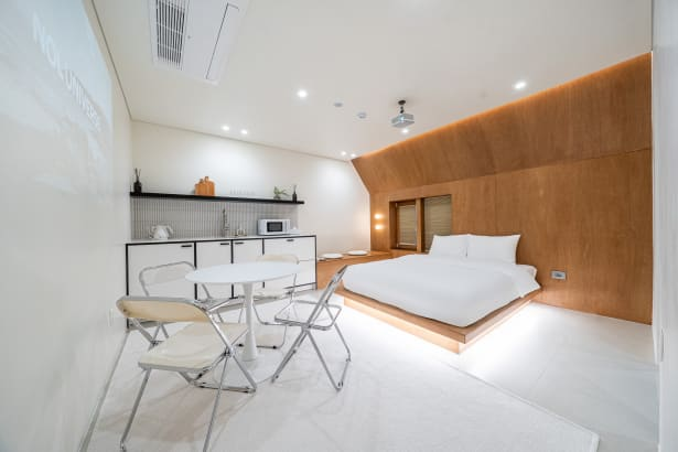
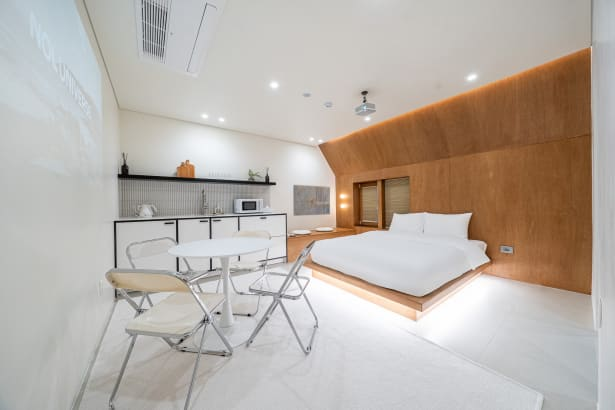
+ wall art [292,184,331,217]
